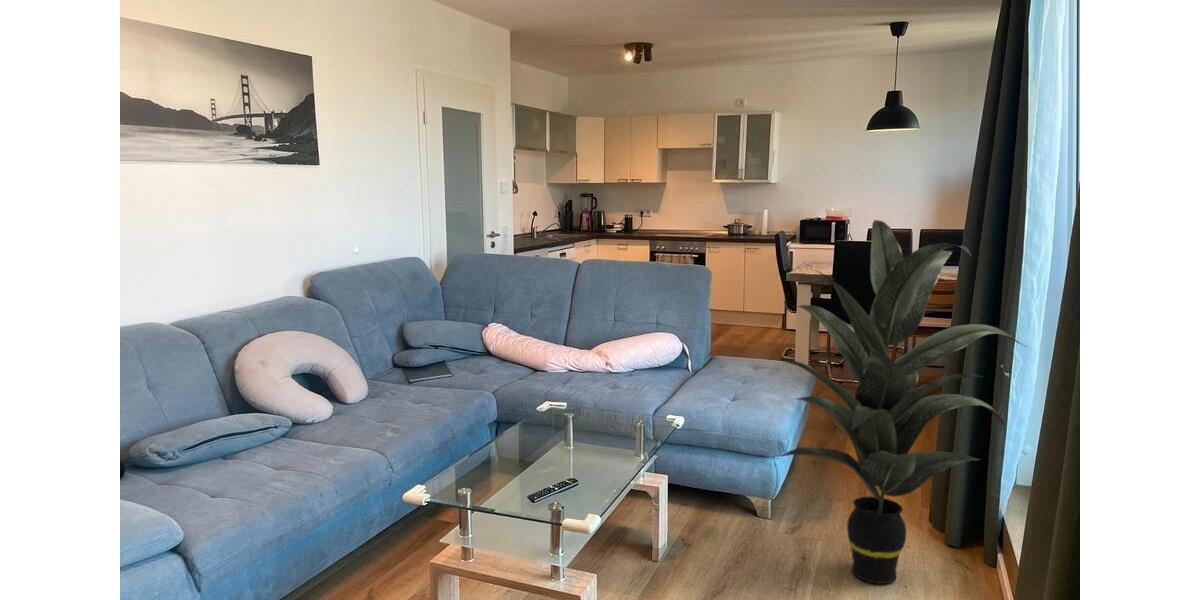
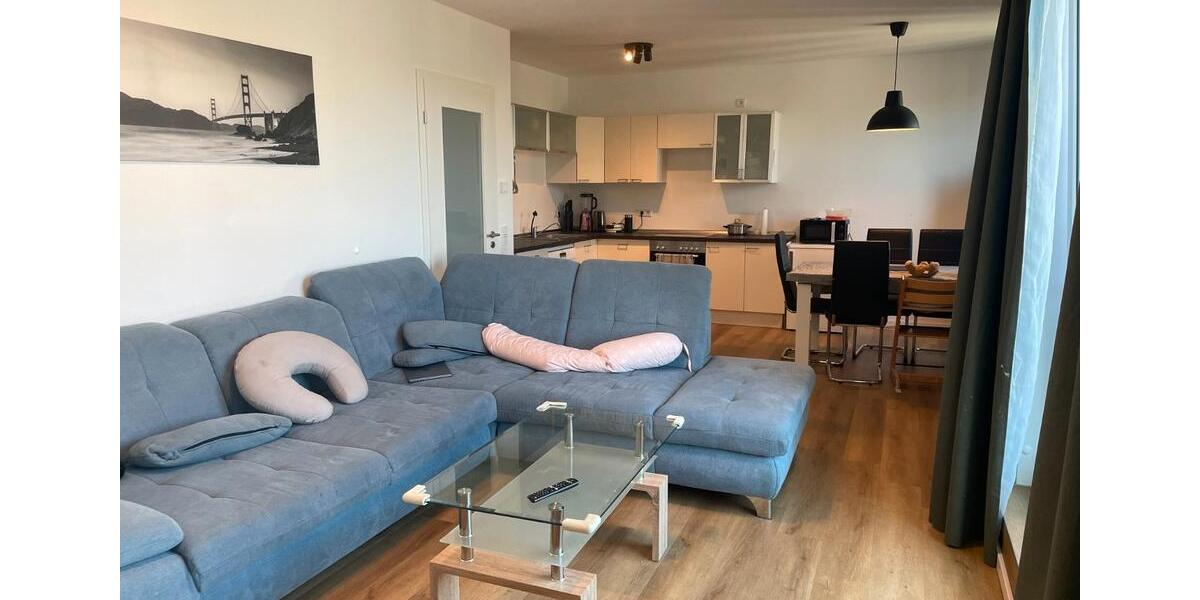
- indoor plant [779,219,1028,585]
